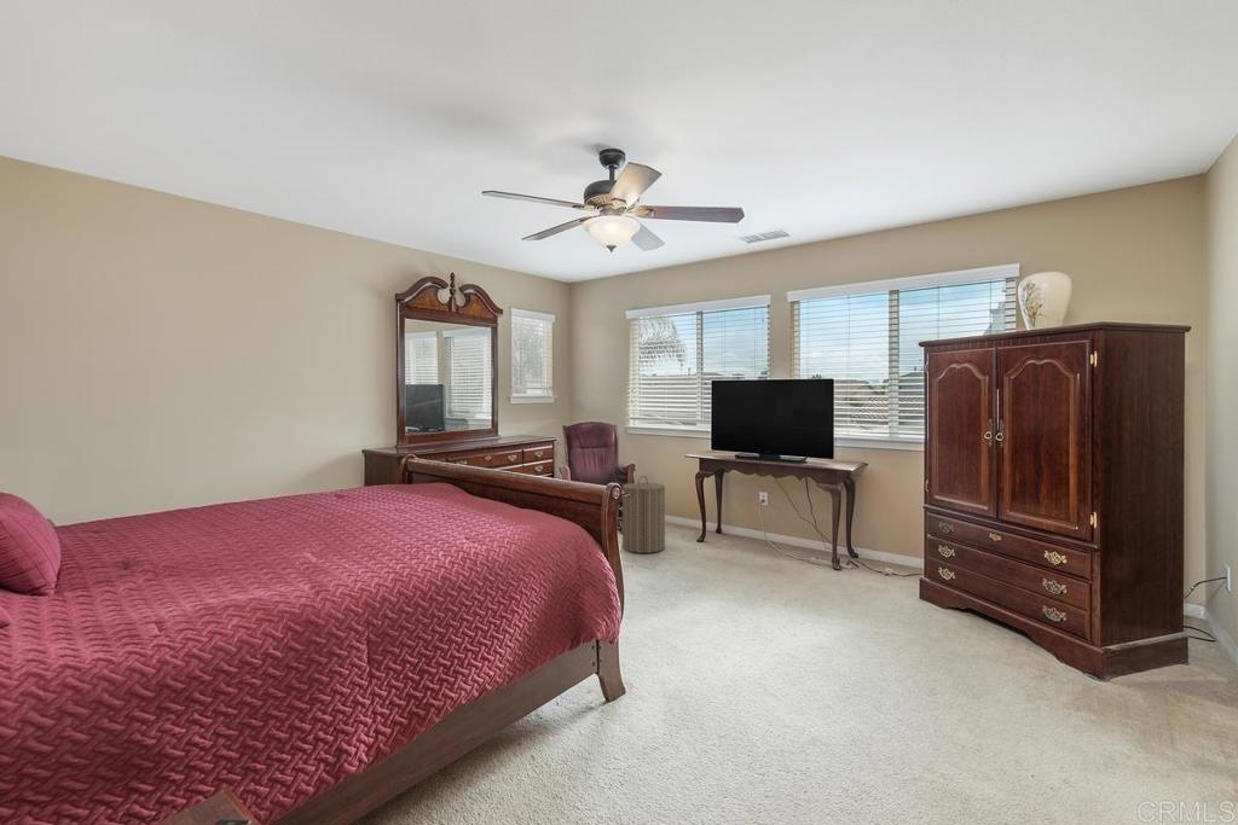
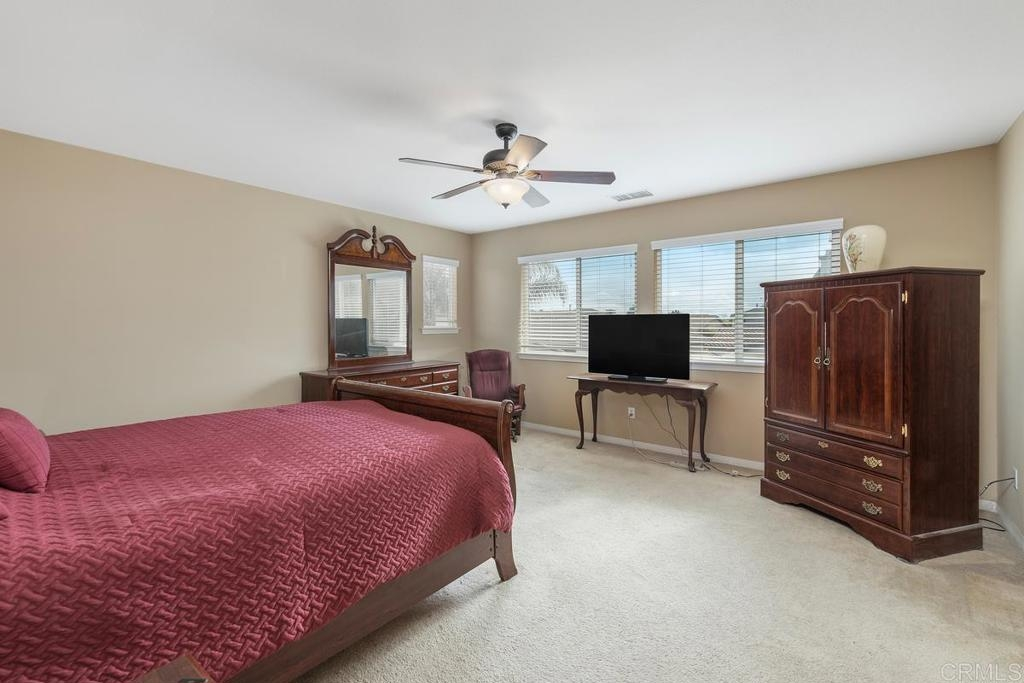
- laundry hamper [621,475,666,554]
